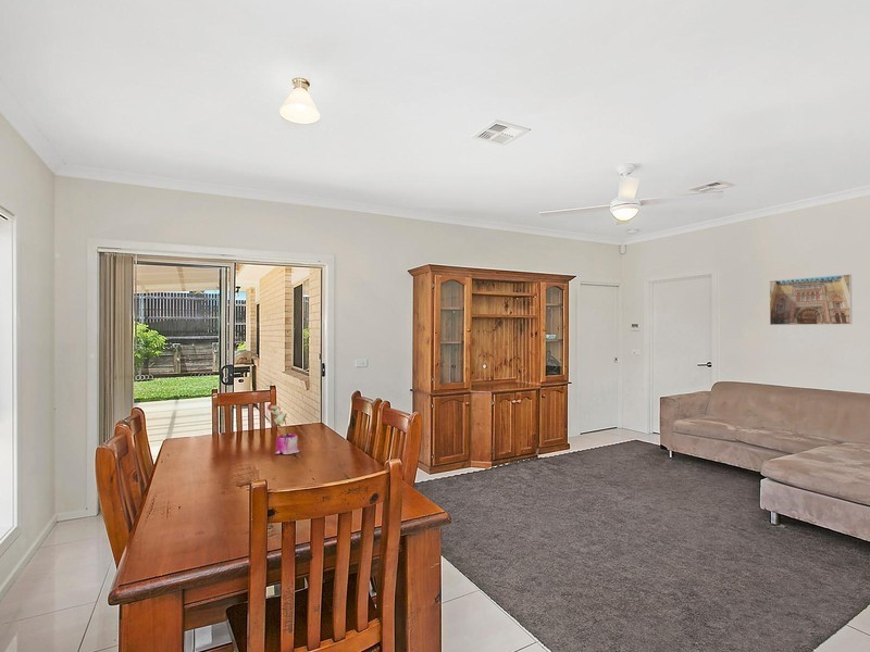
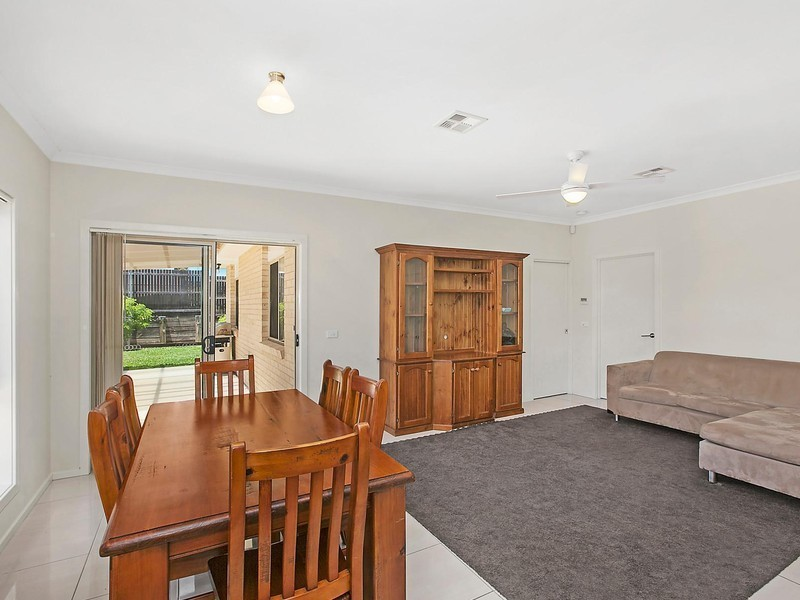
- potted plant [266,403,300,455]
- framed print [769,274,853,326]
